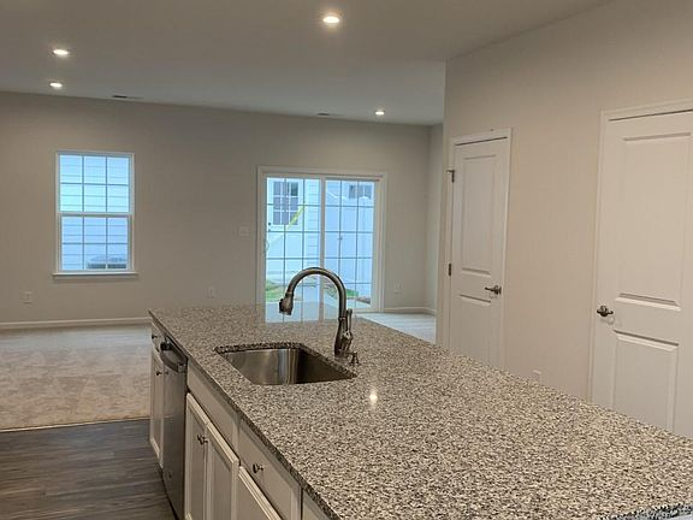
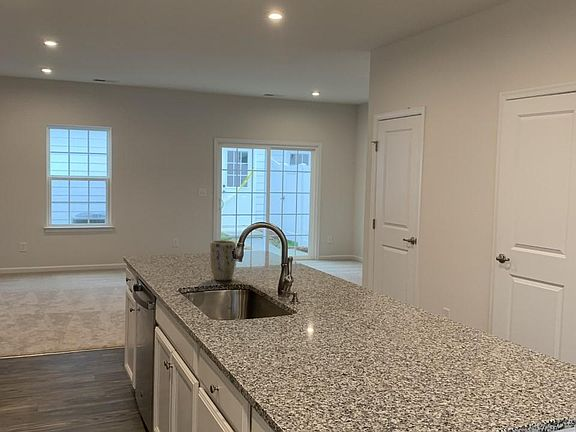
+ plant pot [209,240,237,281]
